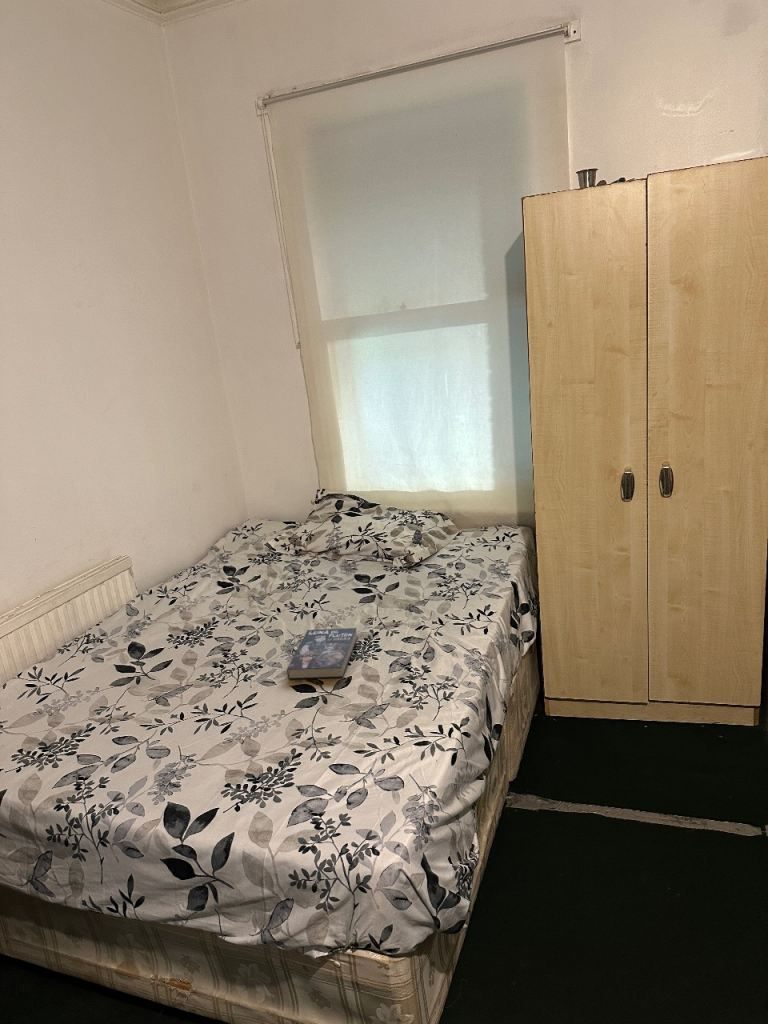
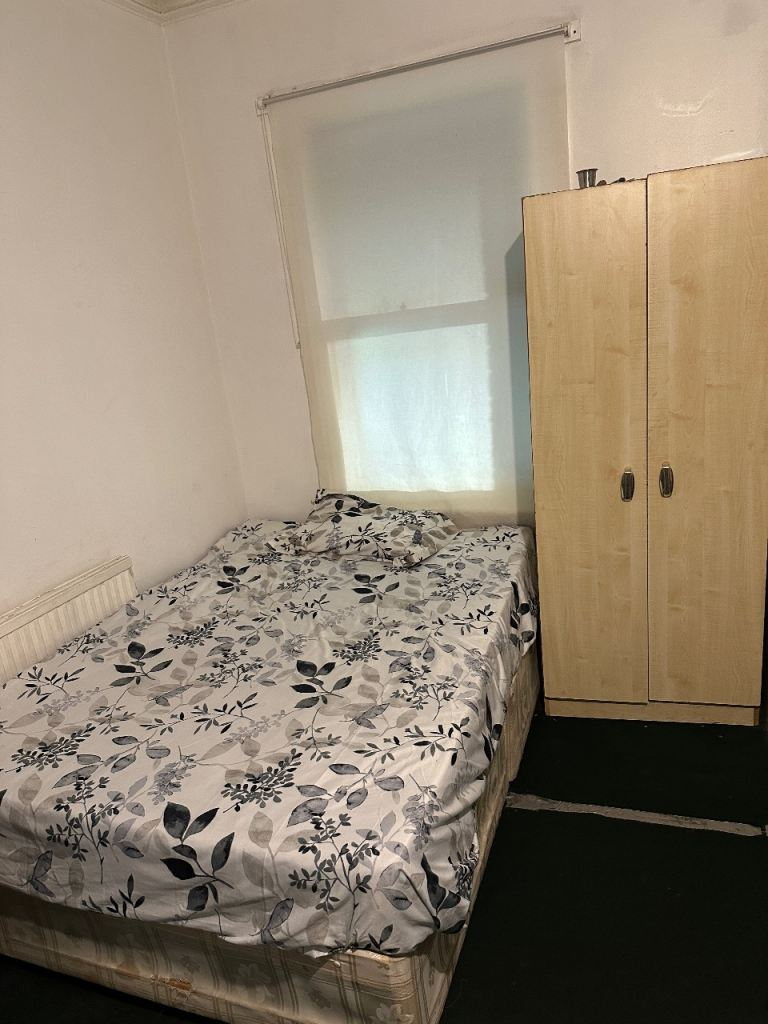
- book [286,627,359,680]
